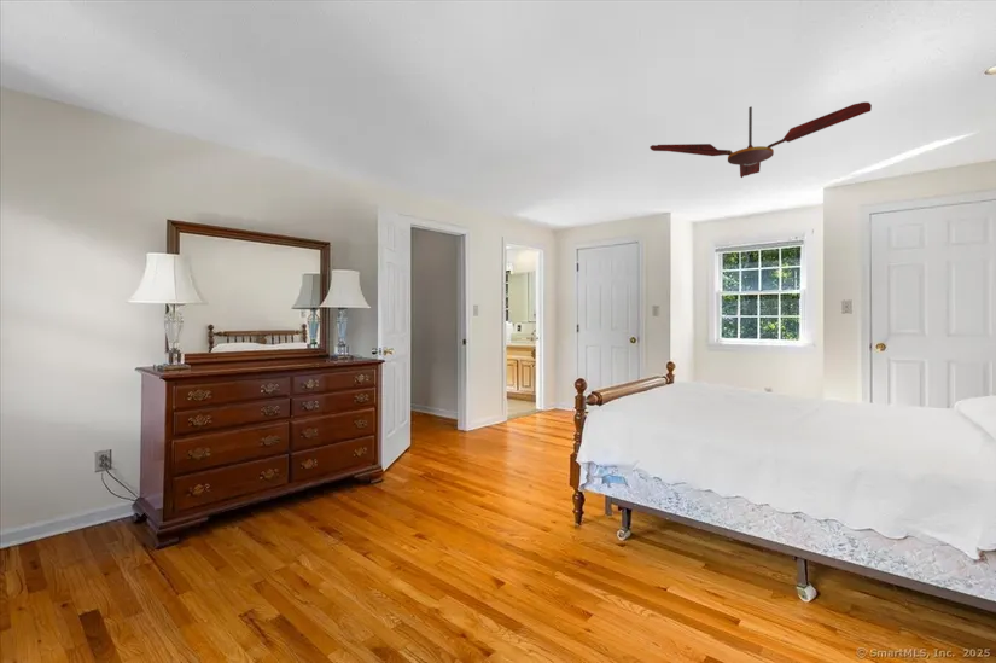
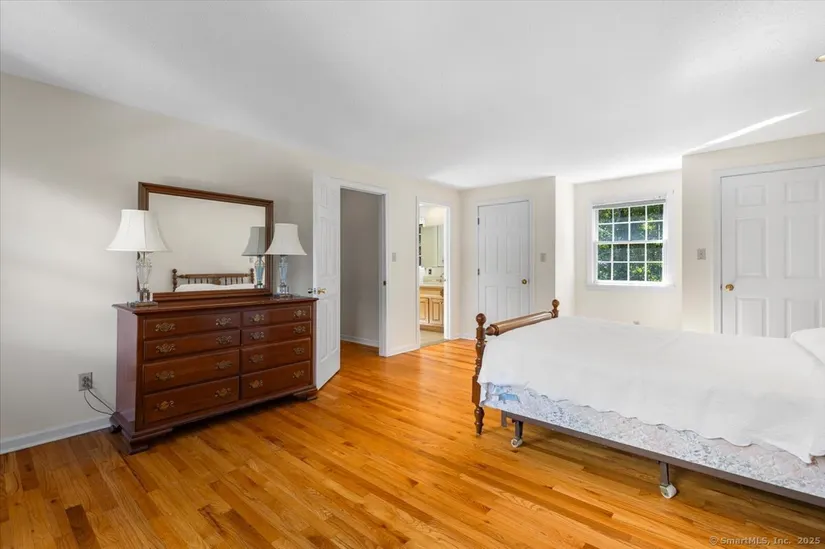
- ceiling fan [648,101,873,179]
